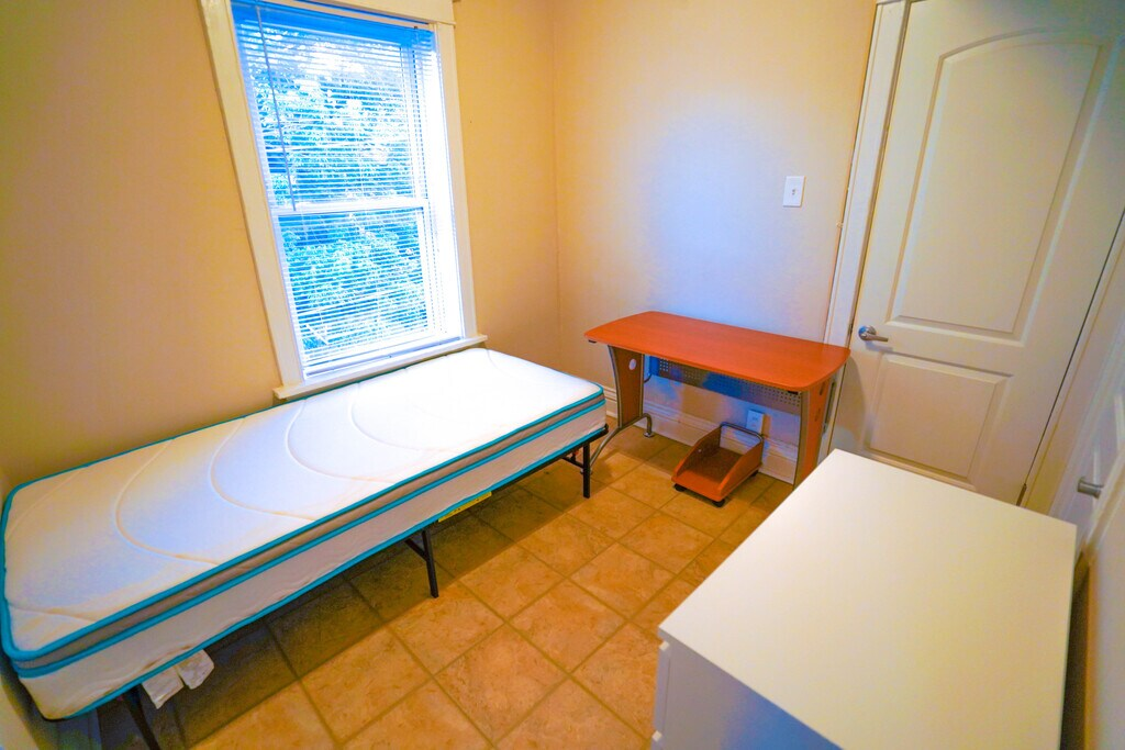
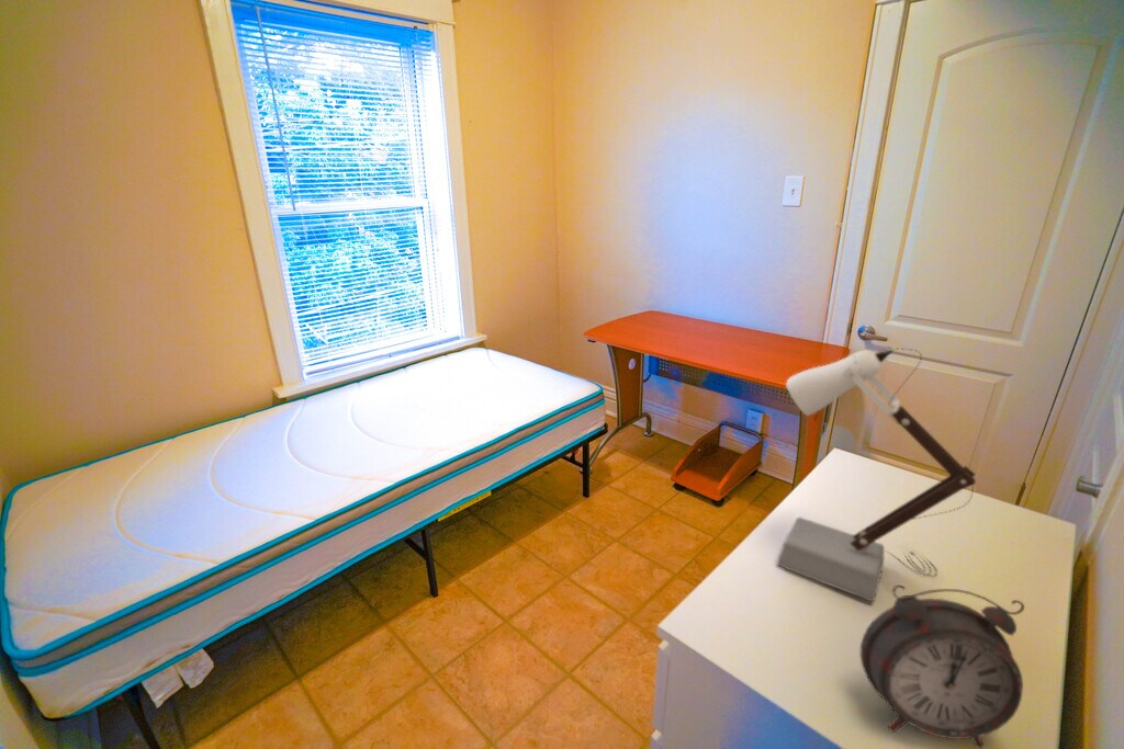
+ desk lamp [776,348,977,602]
+ alarm clock [858,585,1025,749]
